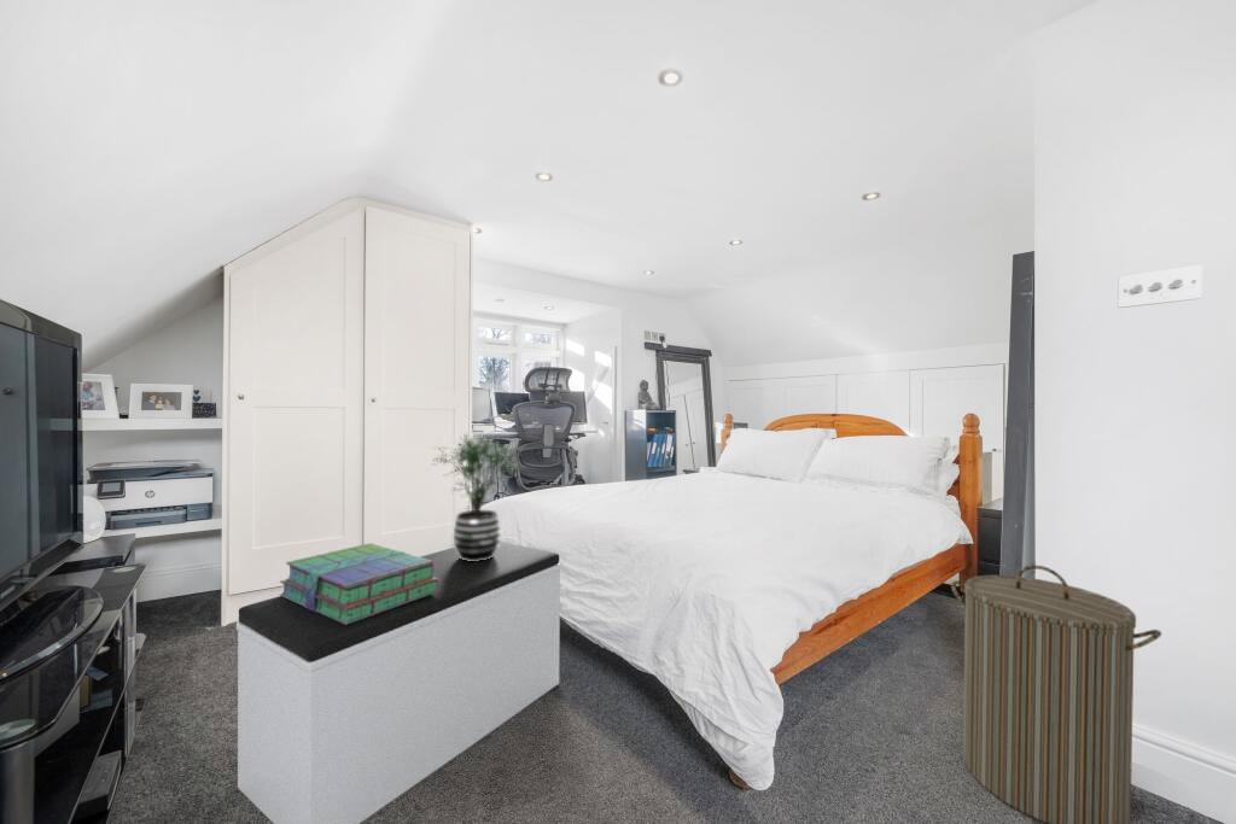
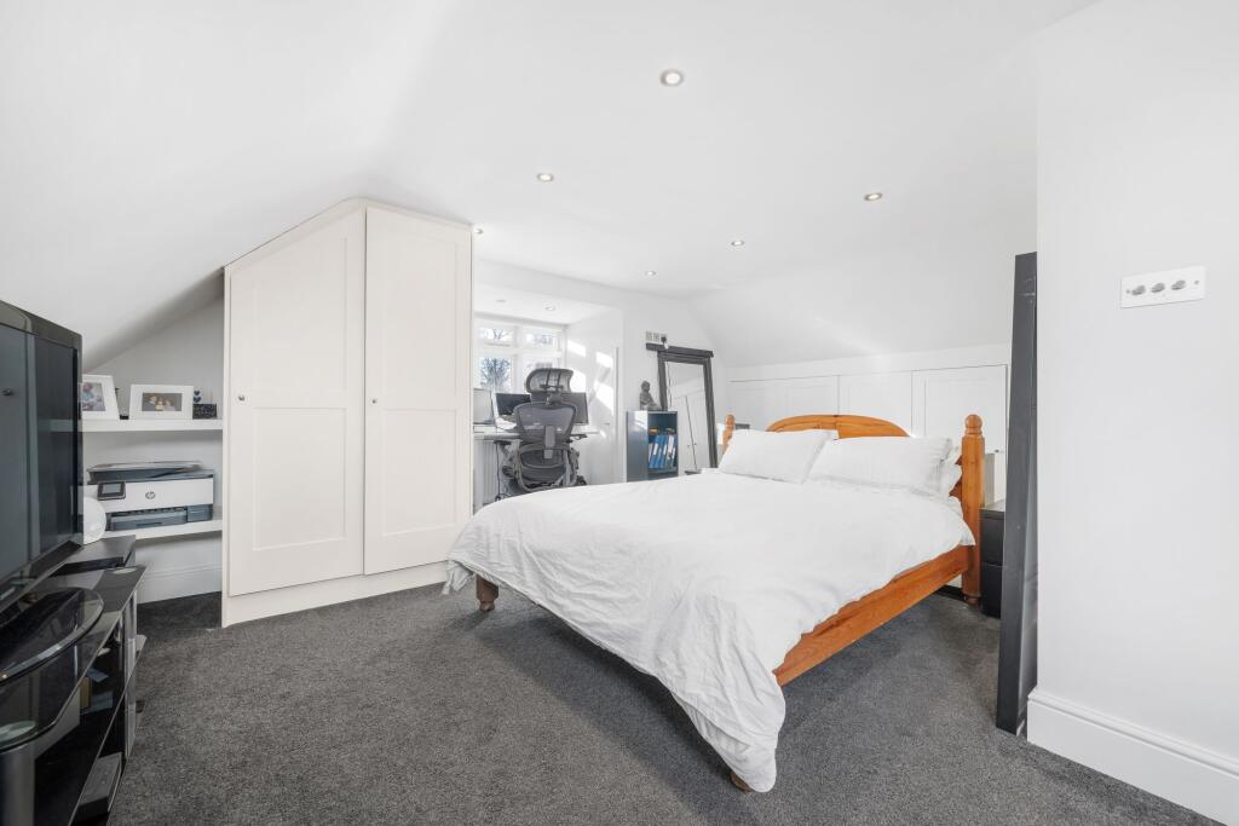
- laundry hamper [950,563,1162,824]
- potted plant [431,432,525,561]
- stack of books [279,542,439,625]
- bench [235,539,561,824]
